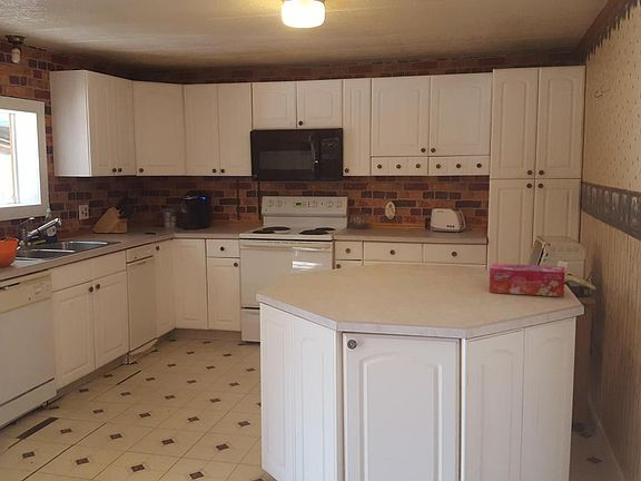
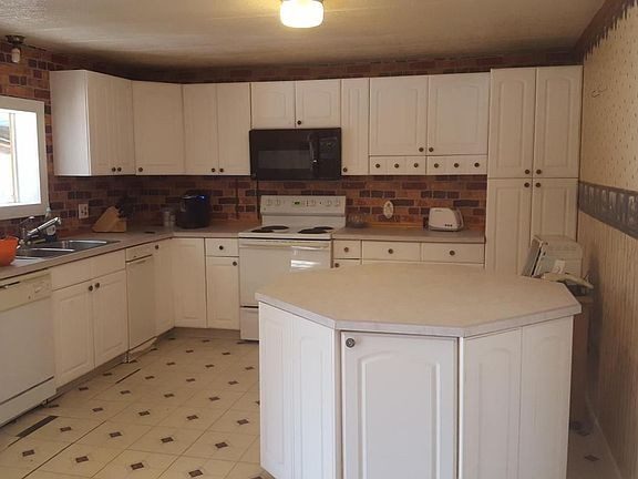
- tissue box [489,263,566,297]
